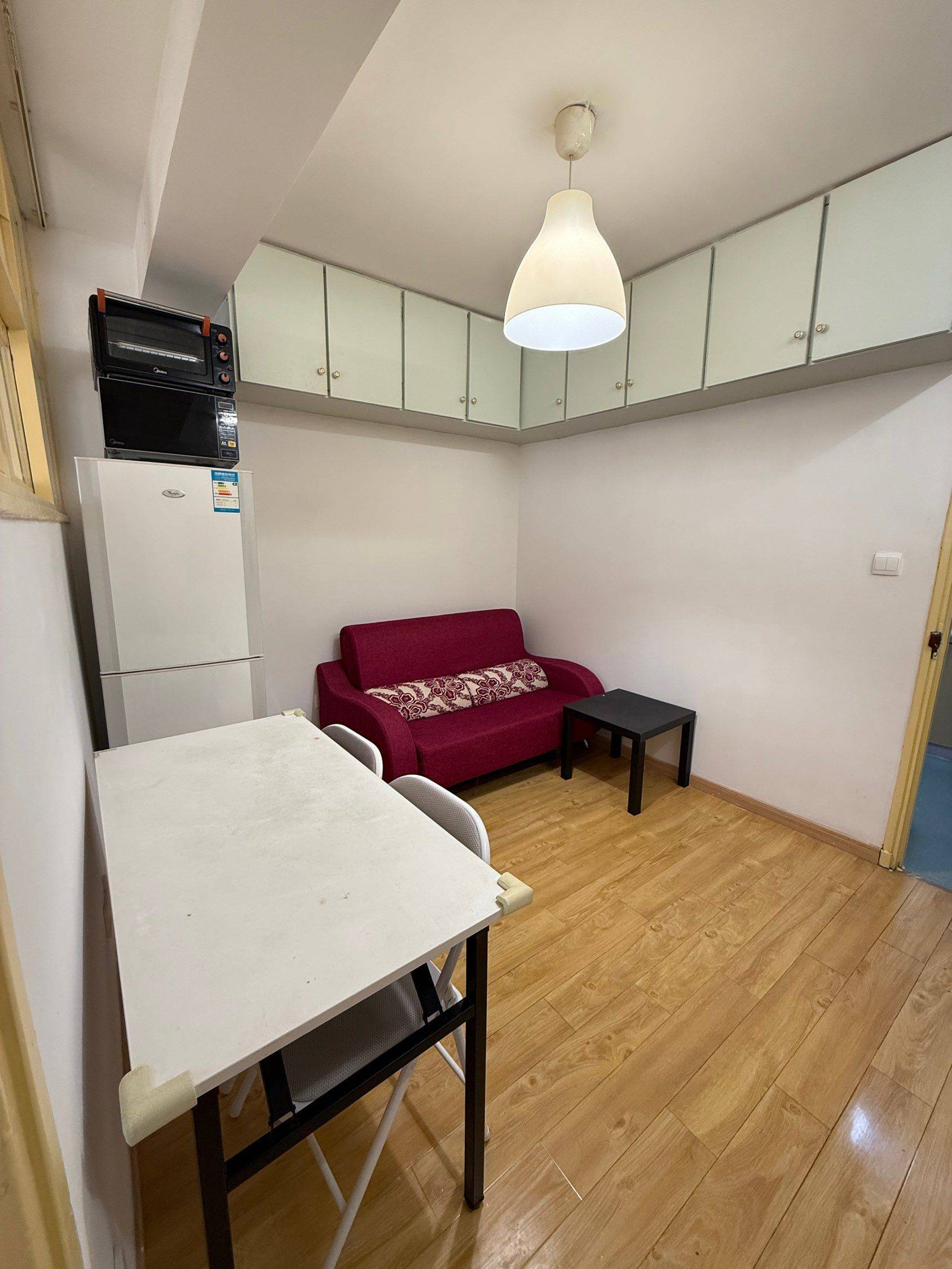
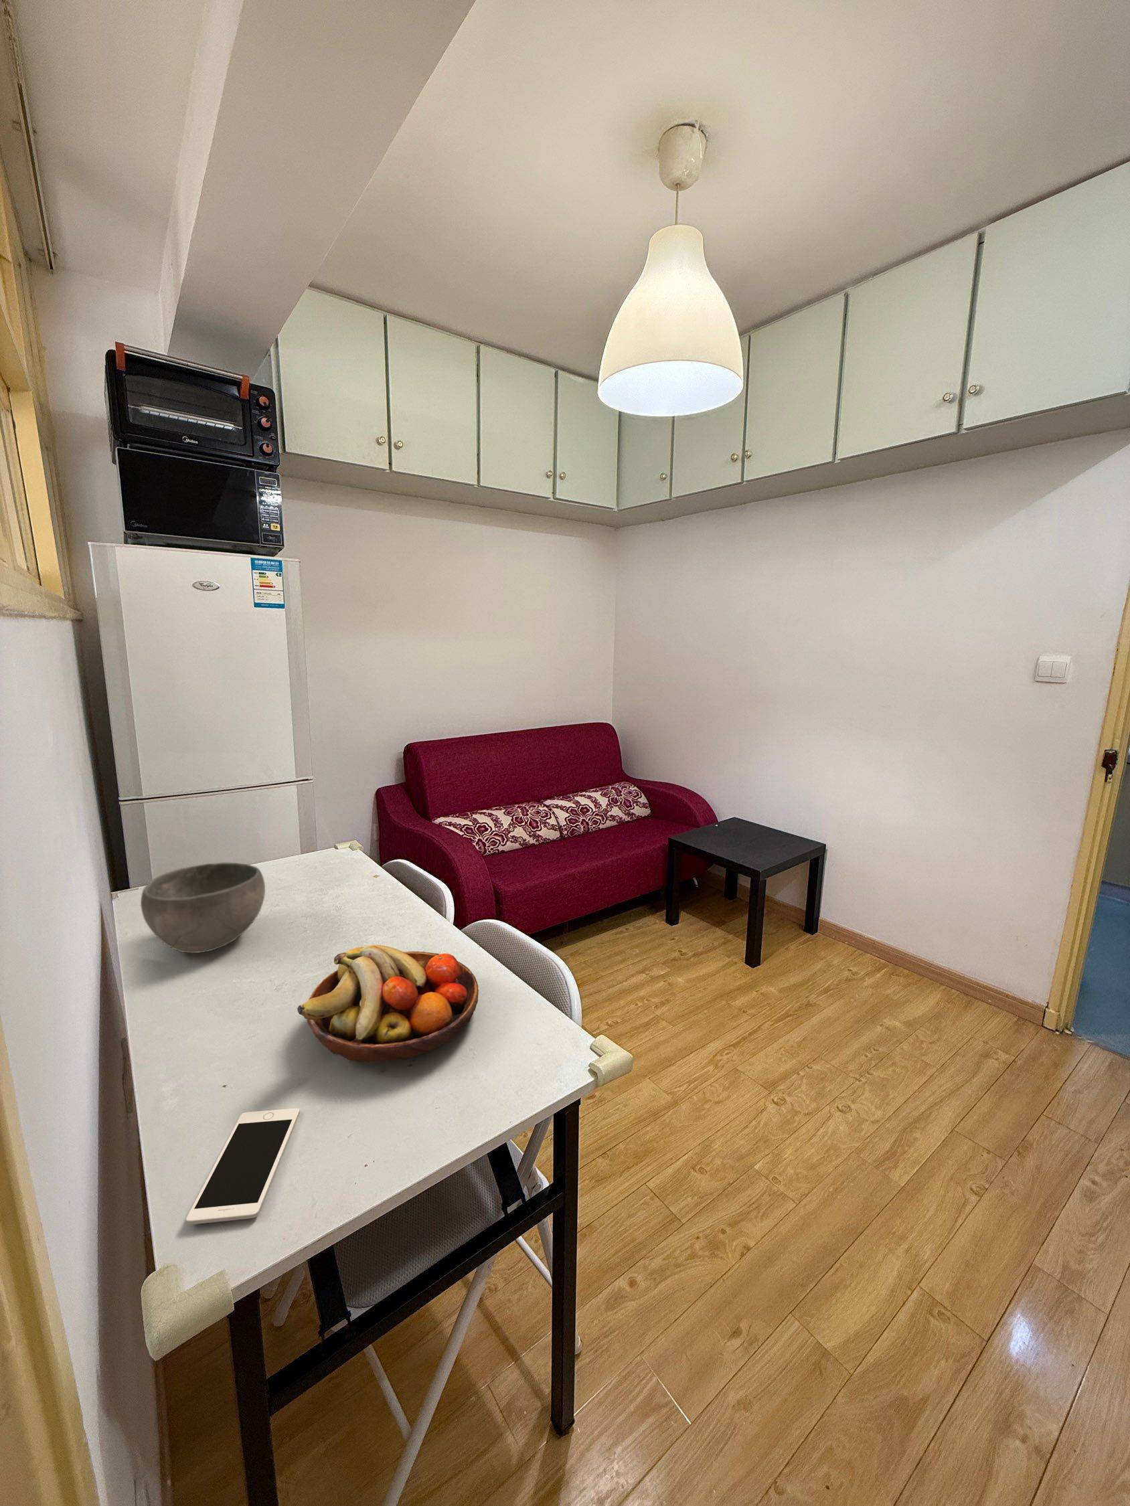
+ cell phone [185,1107,300,1225]
+ fruit bowl [297,945,480,1063]
+ bowl [140,862,266,954]
